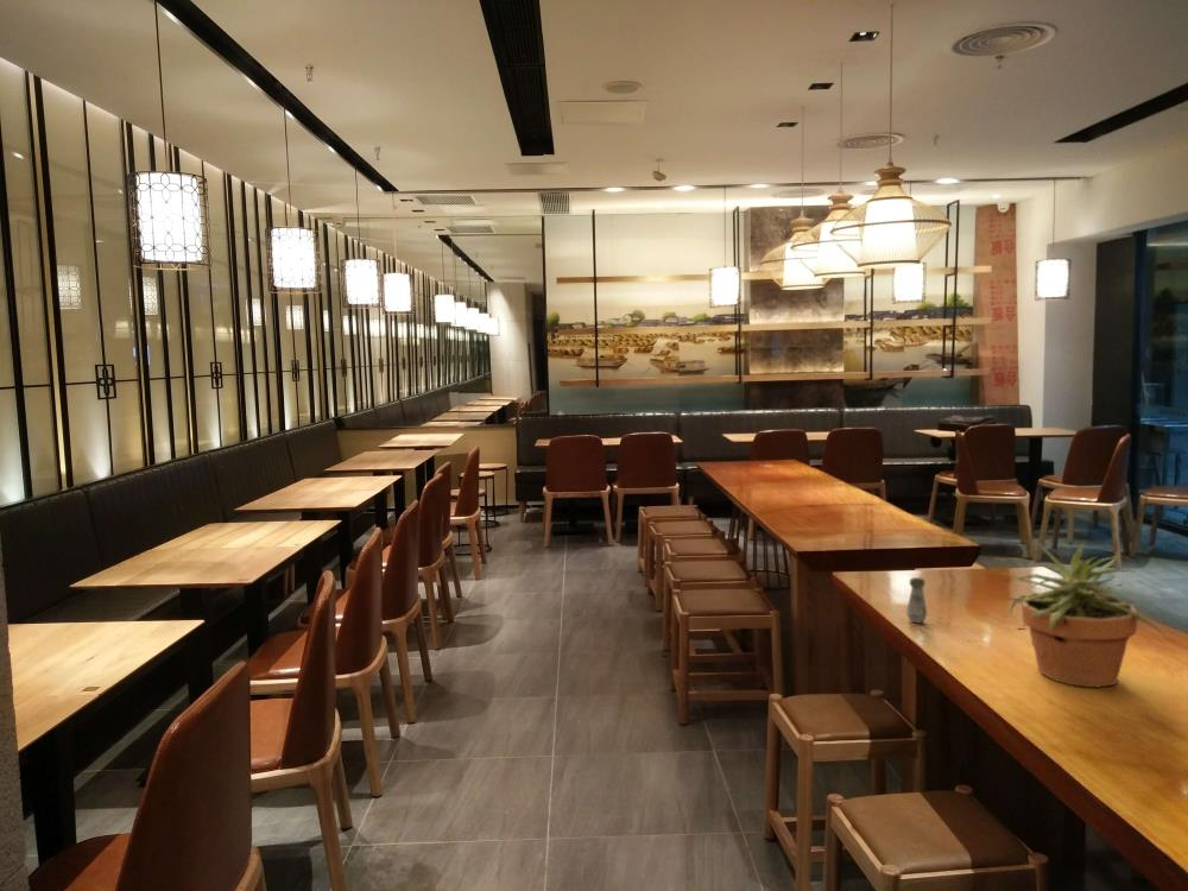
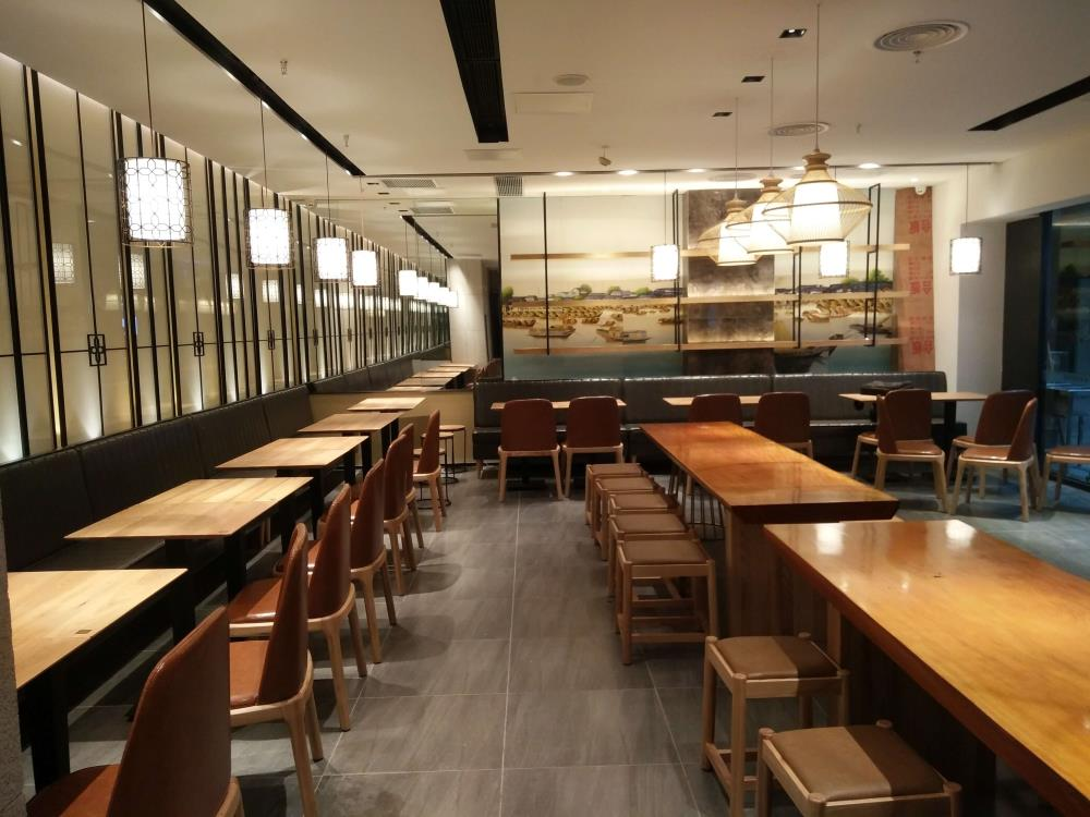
- potted plant [1000,541,1167,688]
- salt shaker [905,576,928,624]
